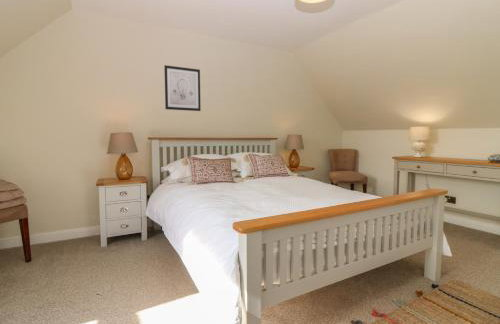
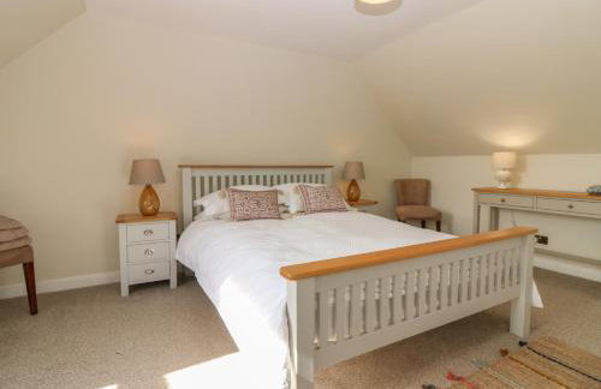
- wall art [163,64,202,112]
